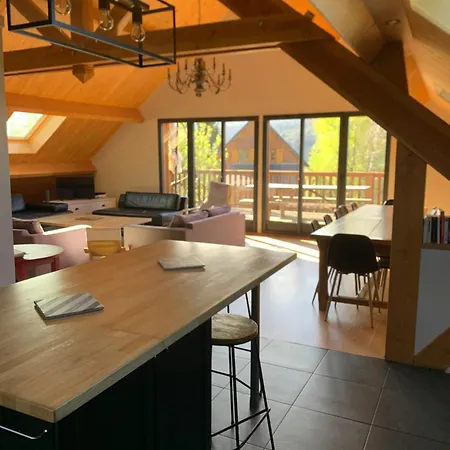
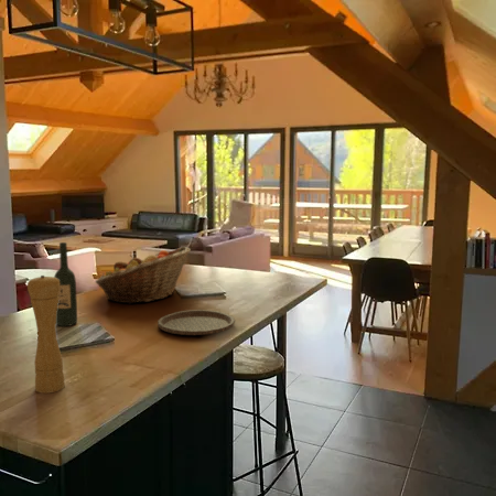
+ plate [157,309,236,336]
+ pepper mill [26,274,66,395]
+ fruit basket [95,246,192,305]
+ wine bottle [53,241,78,327]
